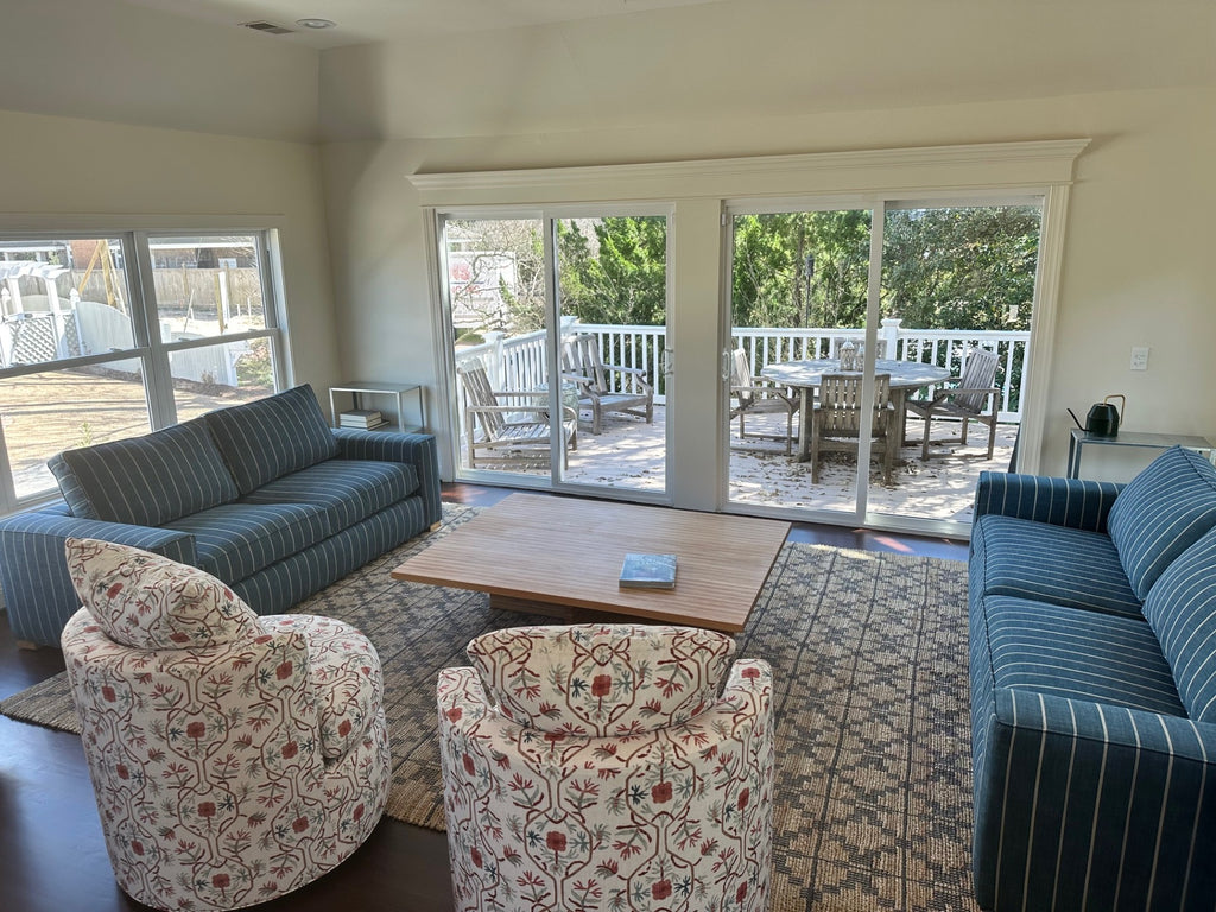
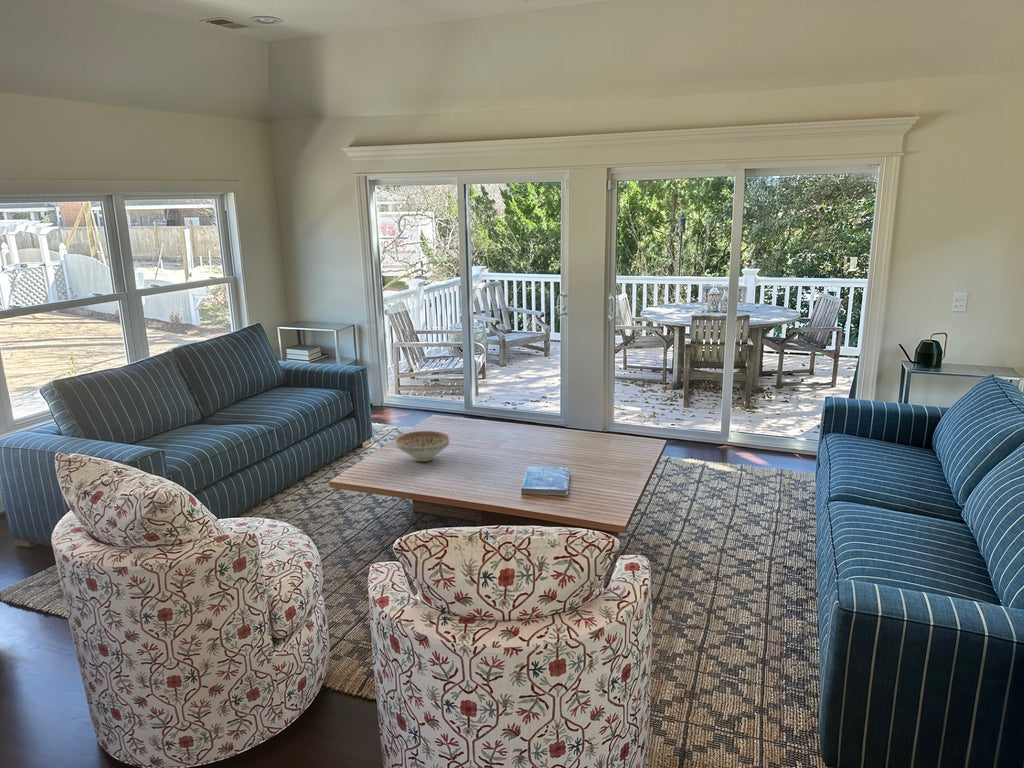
+ decorative bowl [395,430,451,463]
